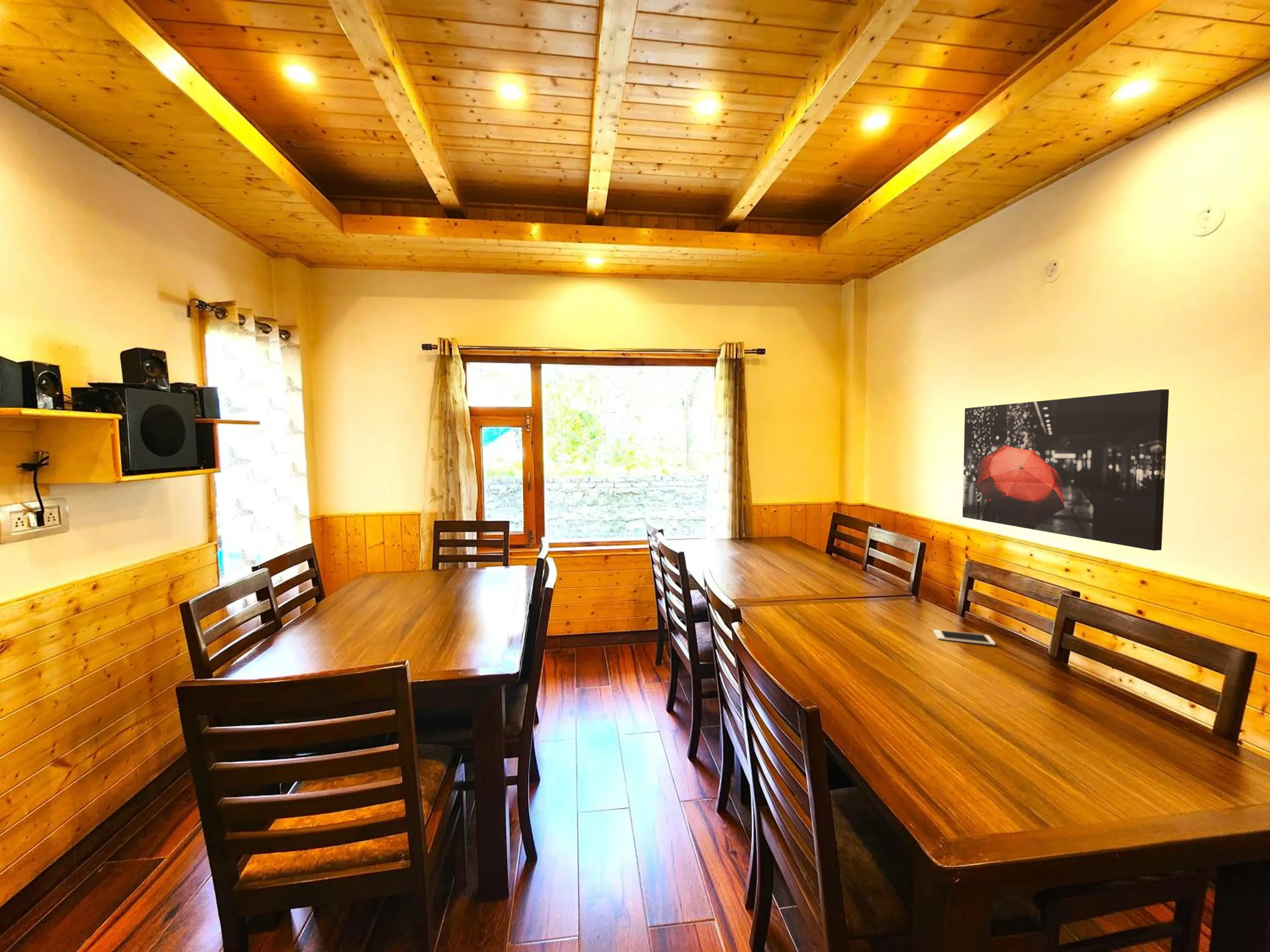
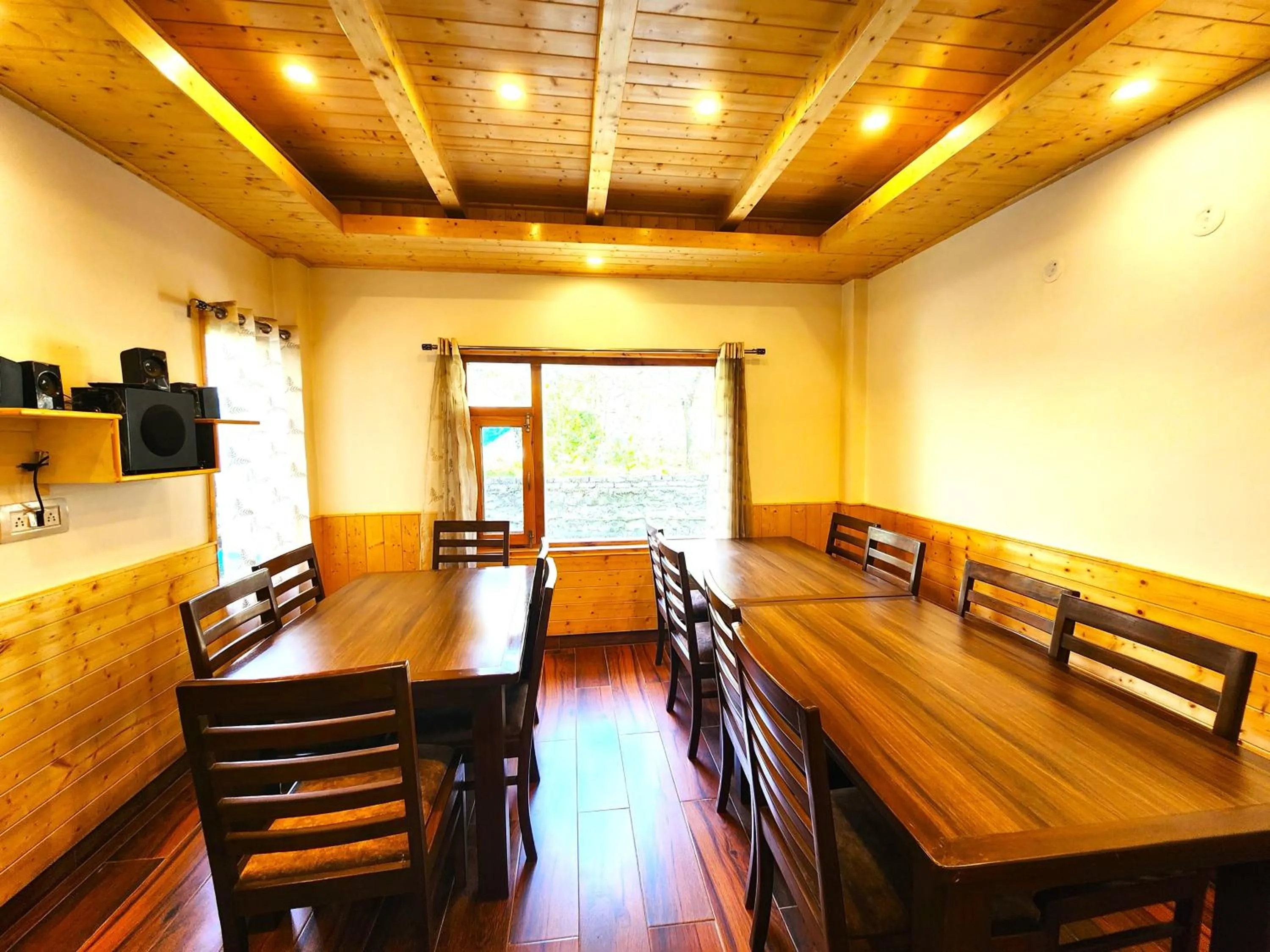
- cell phone [933,629,996,646]
- wall art [962,389,1169,551]
